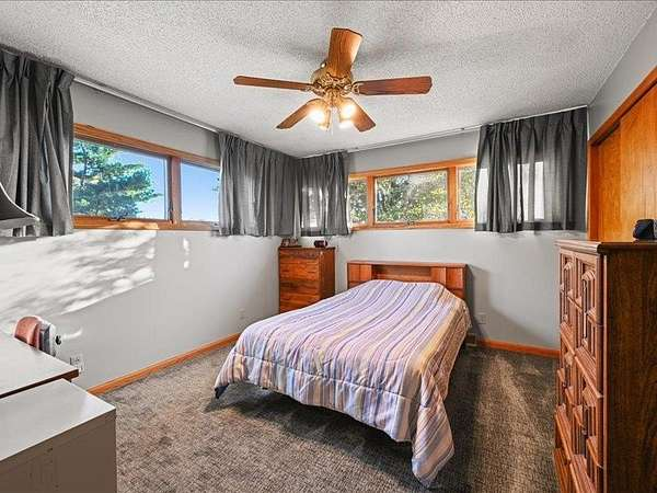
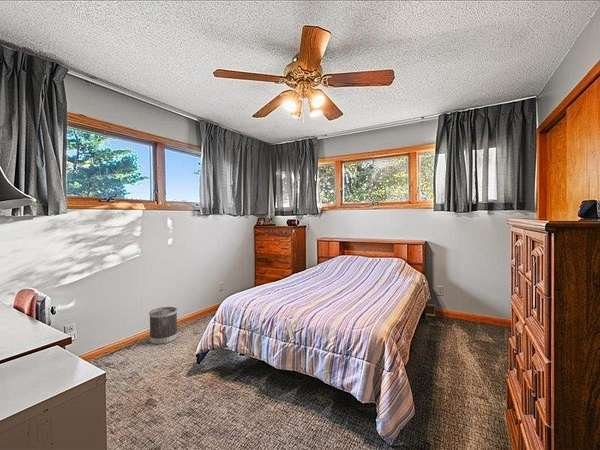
+ wastebasket [148,306,179,345]
